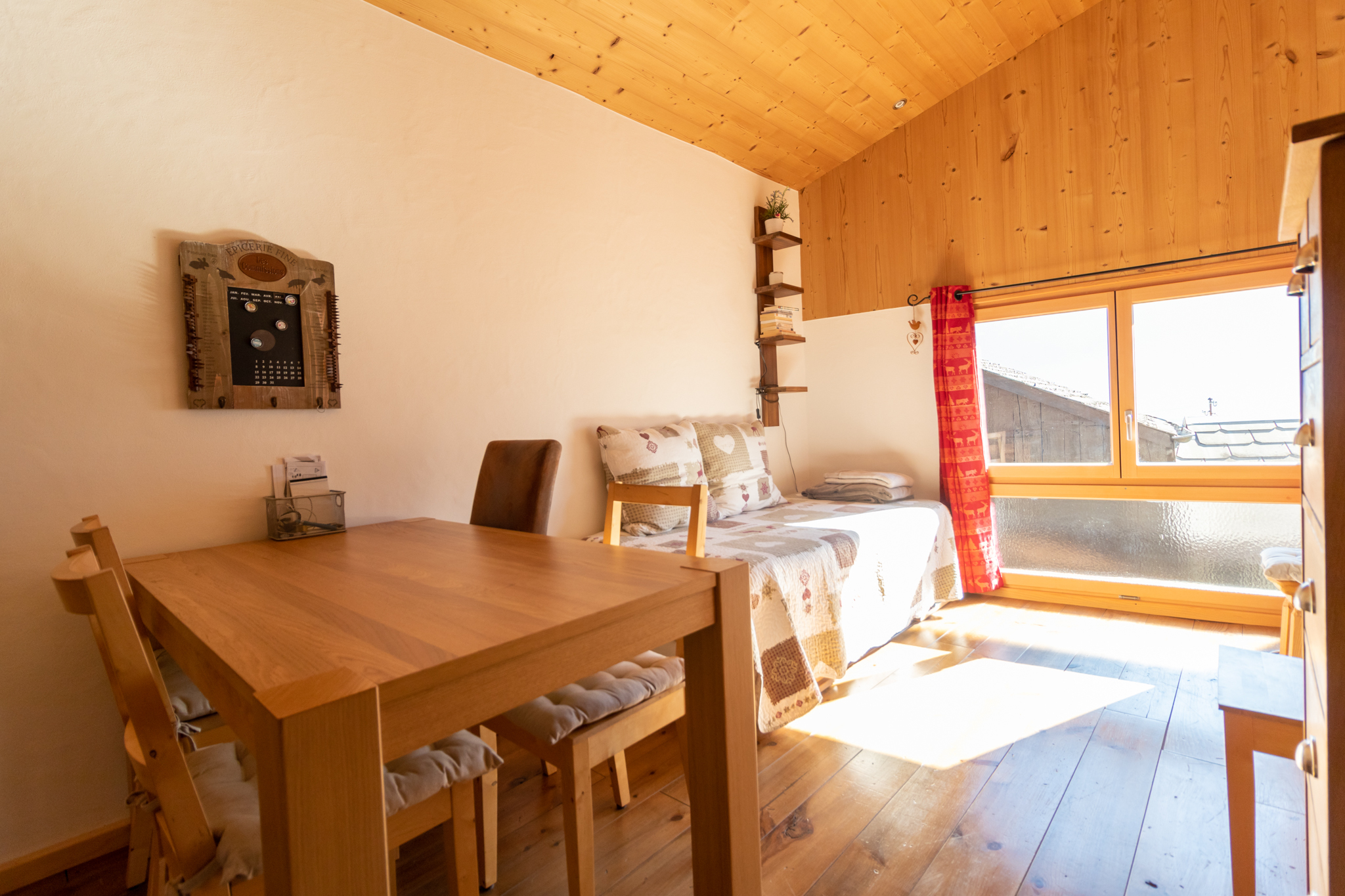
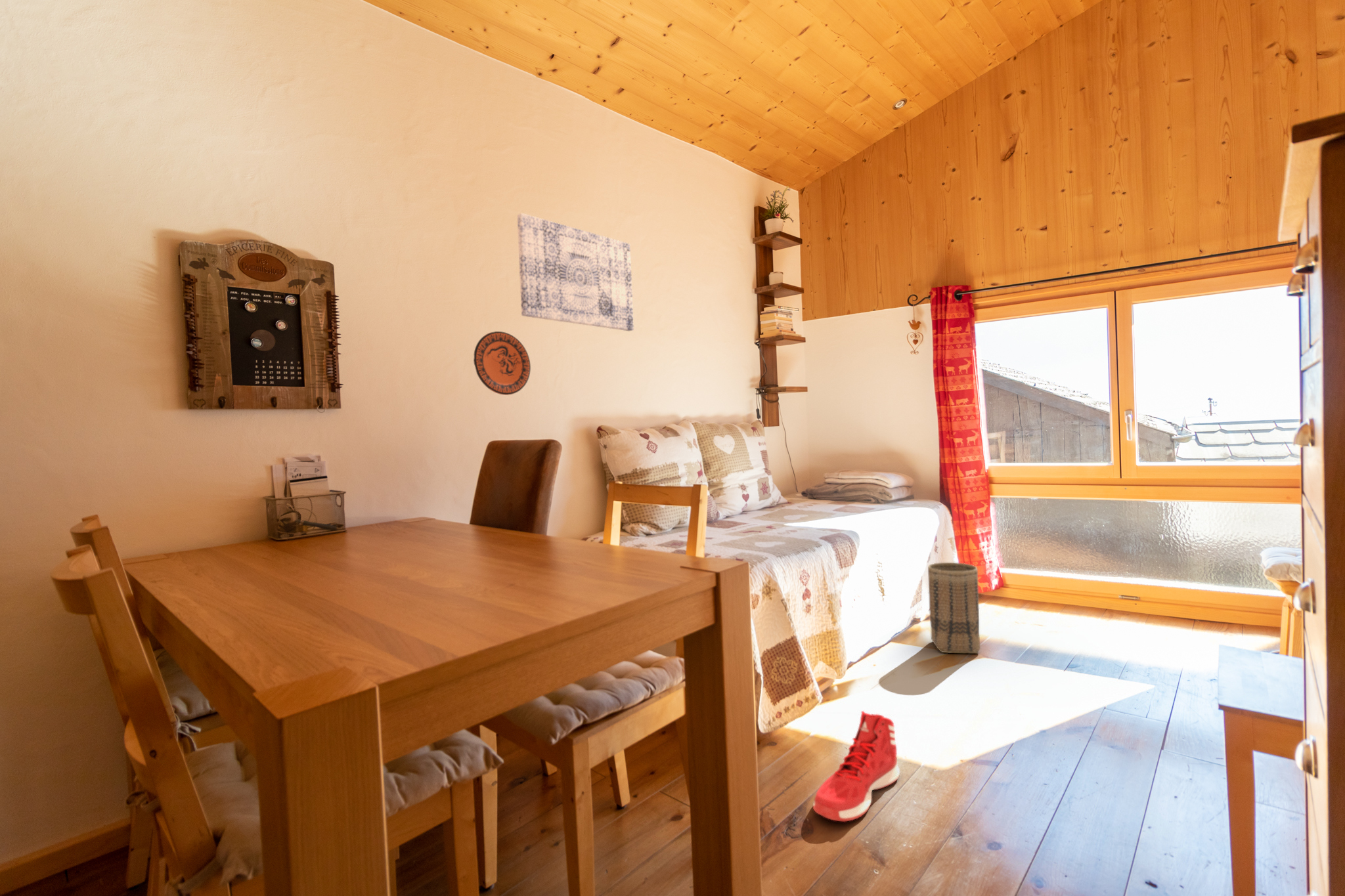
+ decorative plate [473,331,531,396]
+ wall art [517,213,634,331]
+ sneaker [812,710,900,822]
+ basket [927,562,981,654]
